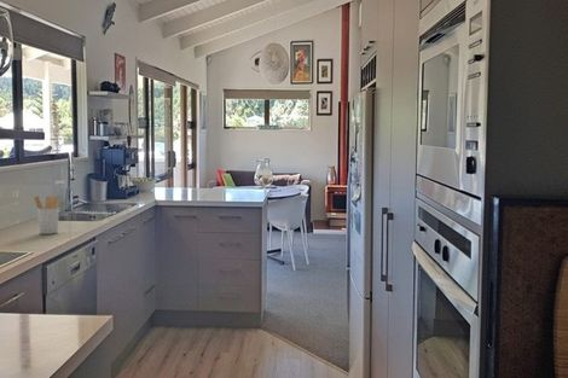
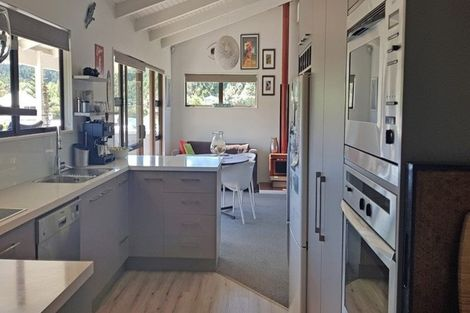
- utensil holder [34,194,64,235]
